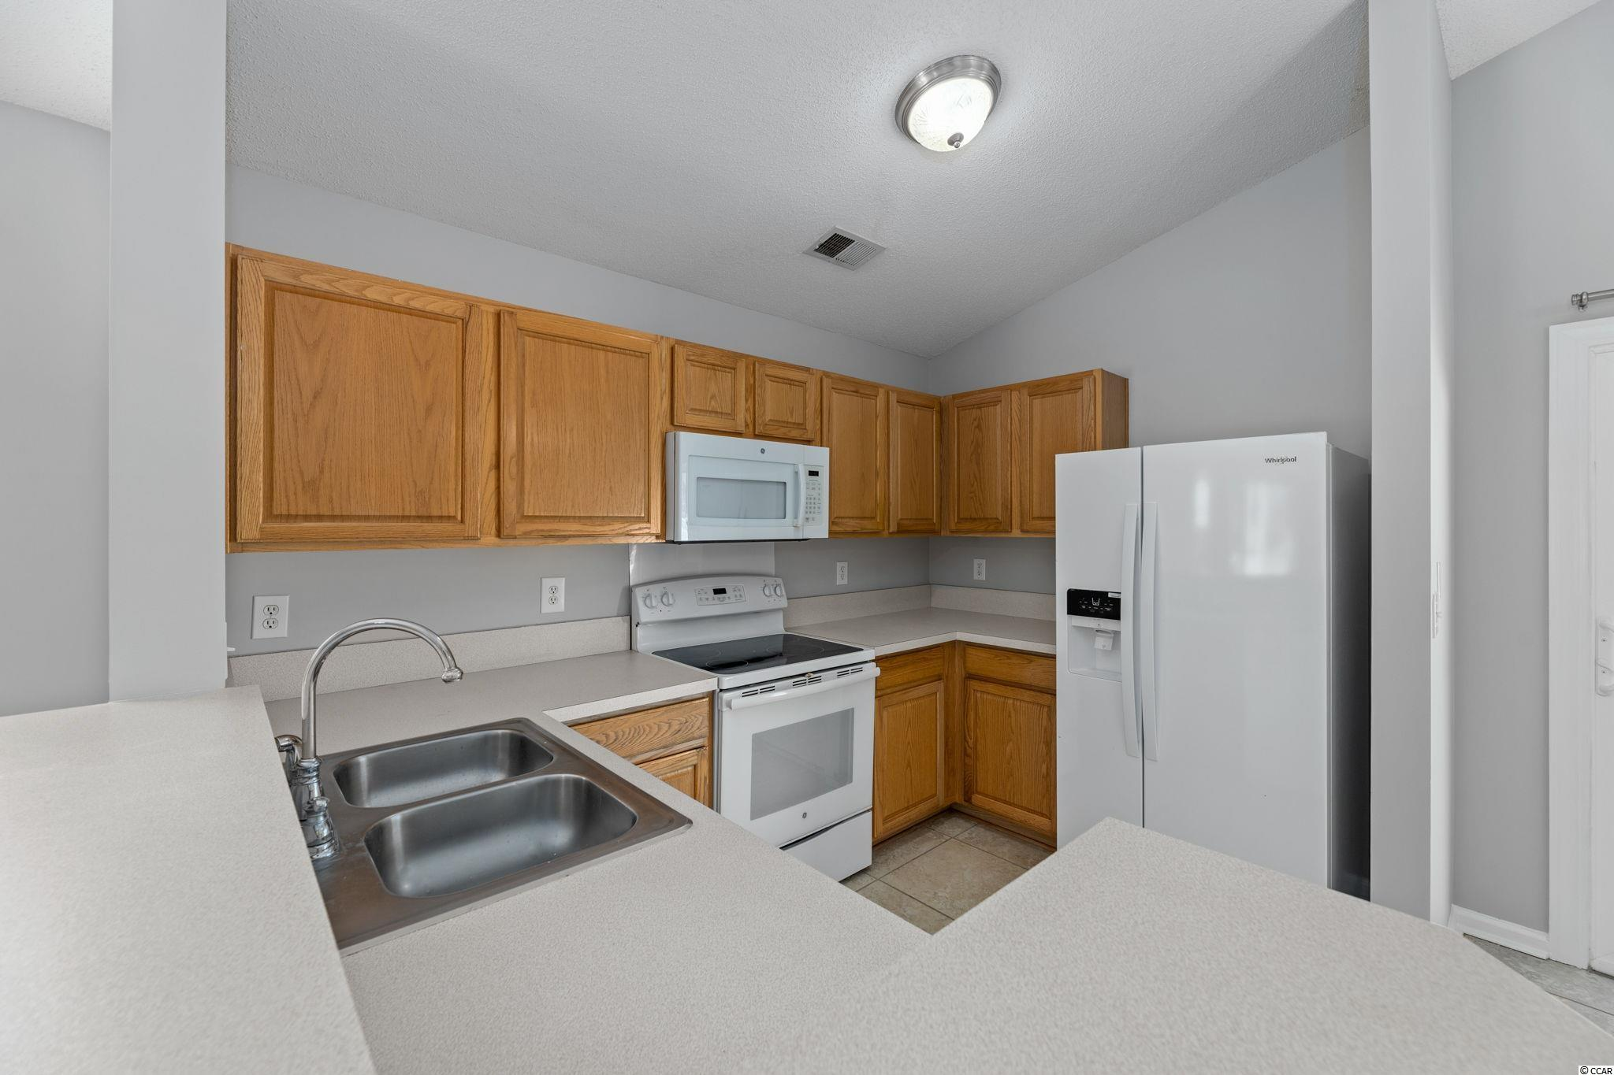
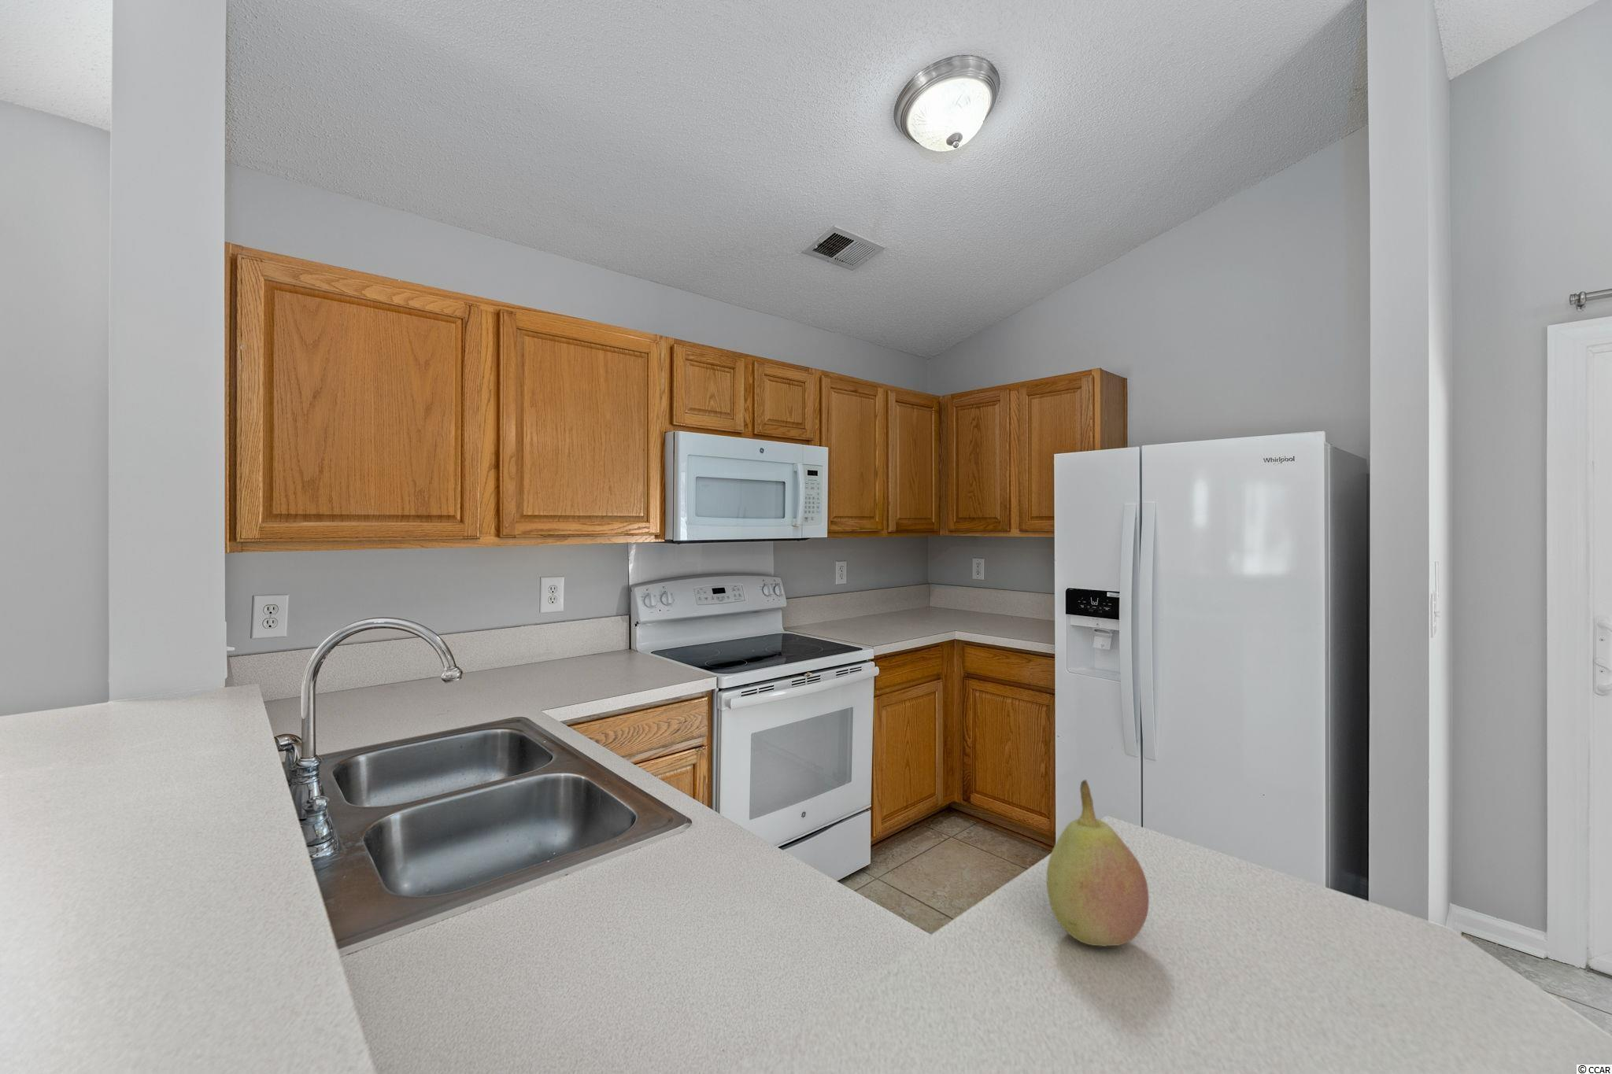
+ fruit [1046,779,1149,947]
